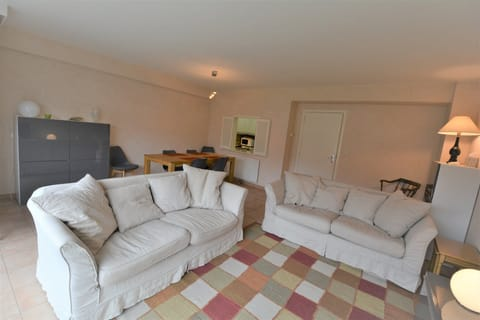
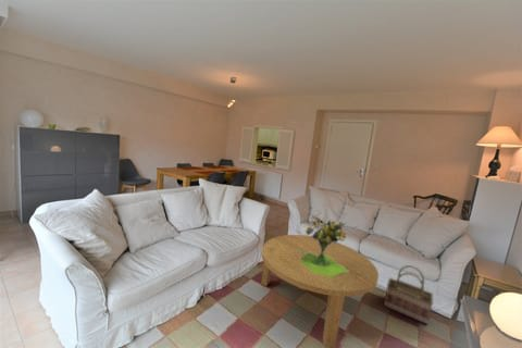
+ bouquet [296,214,349,277]
+ coffee table [261,234,380,348]
+ basket [383,264,434,325]
